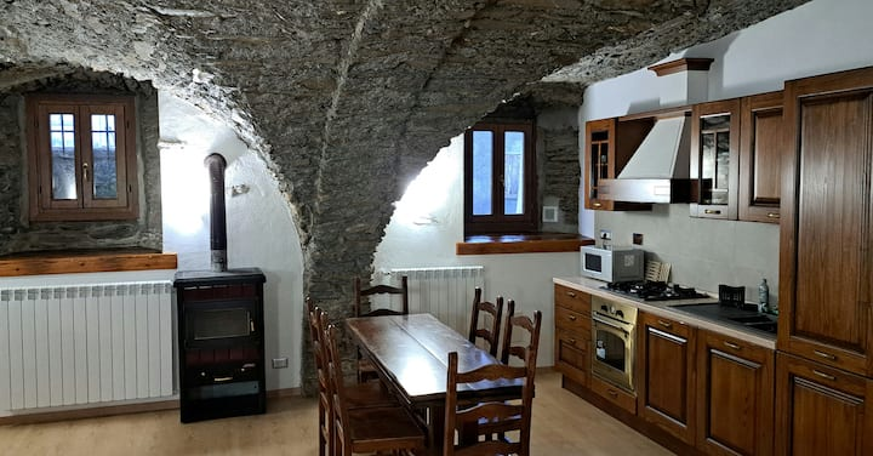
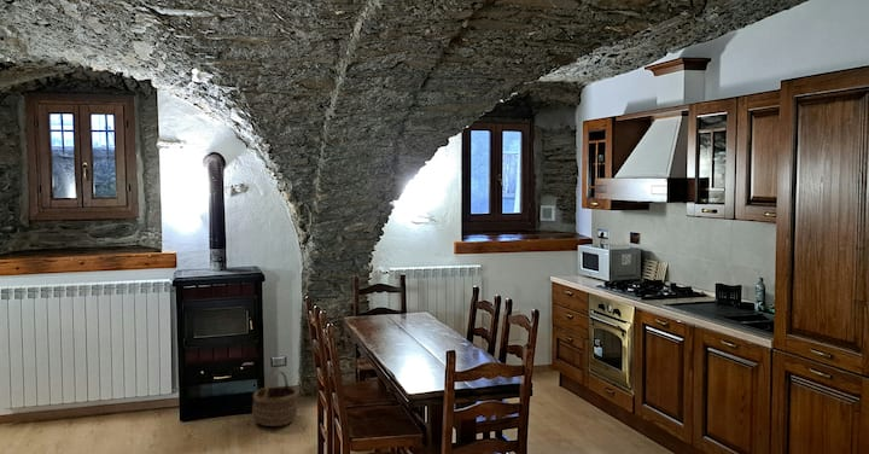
+ wicker basket [251,369,299,427]
